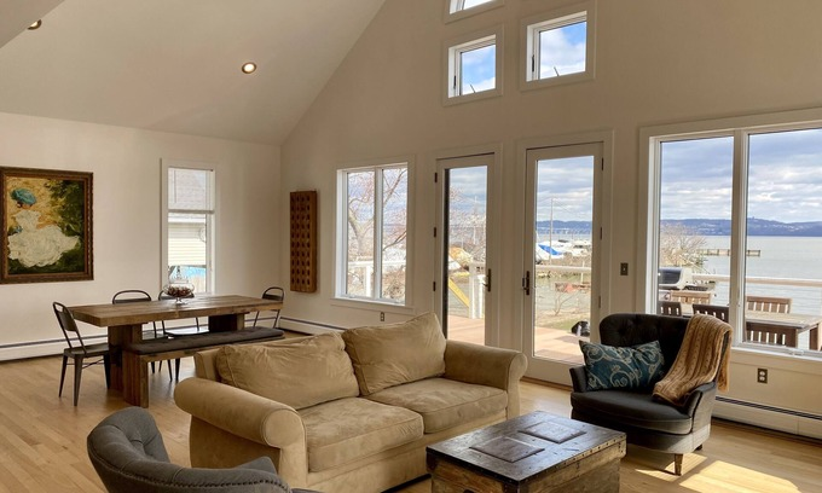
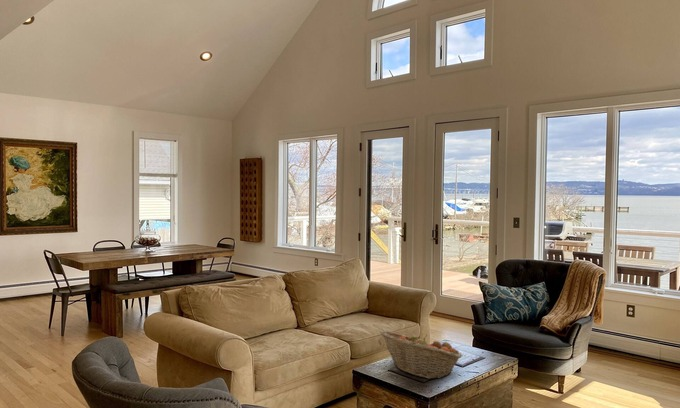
+ fruit basket [379,330,464,380]
